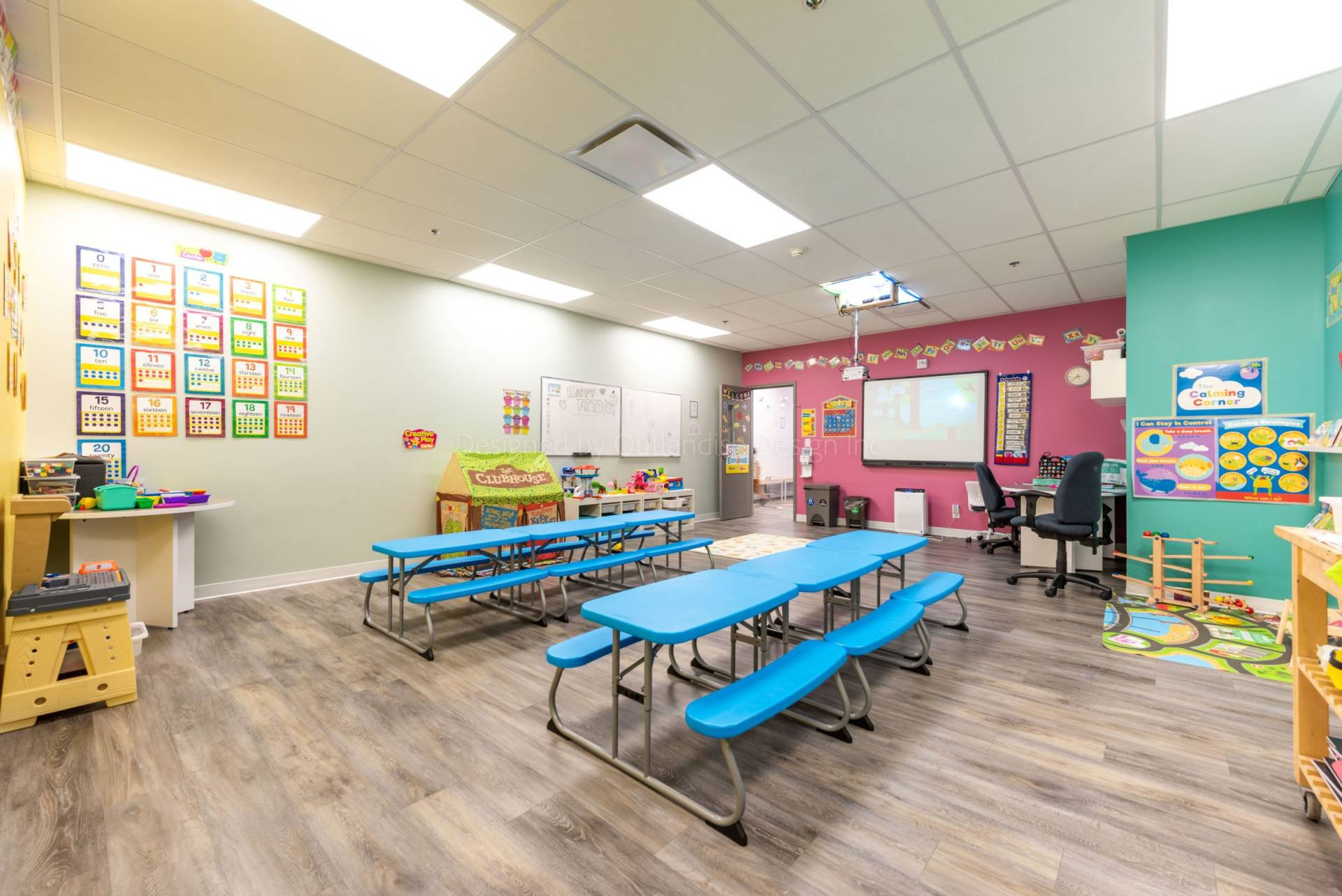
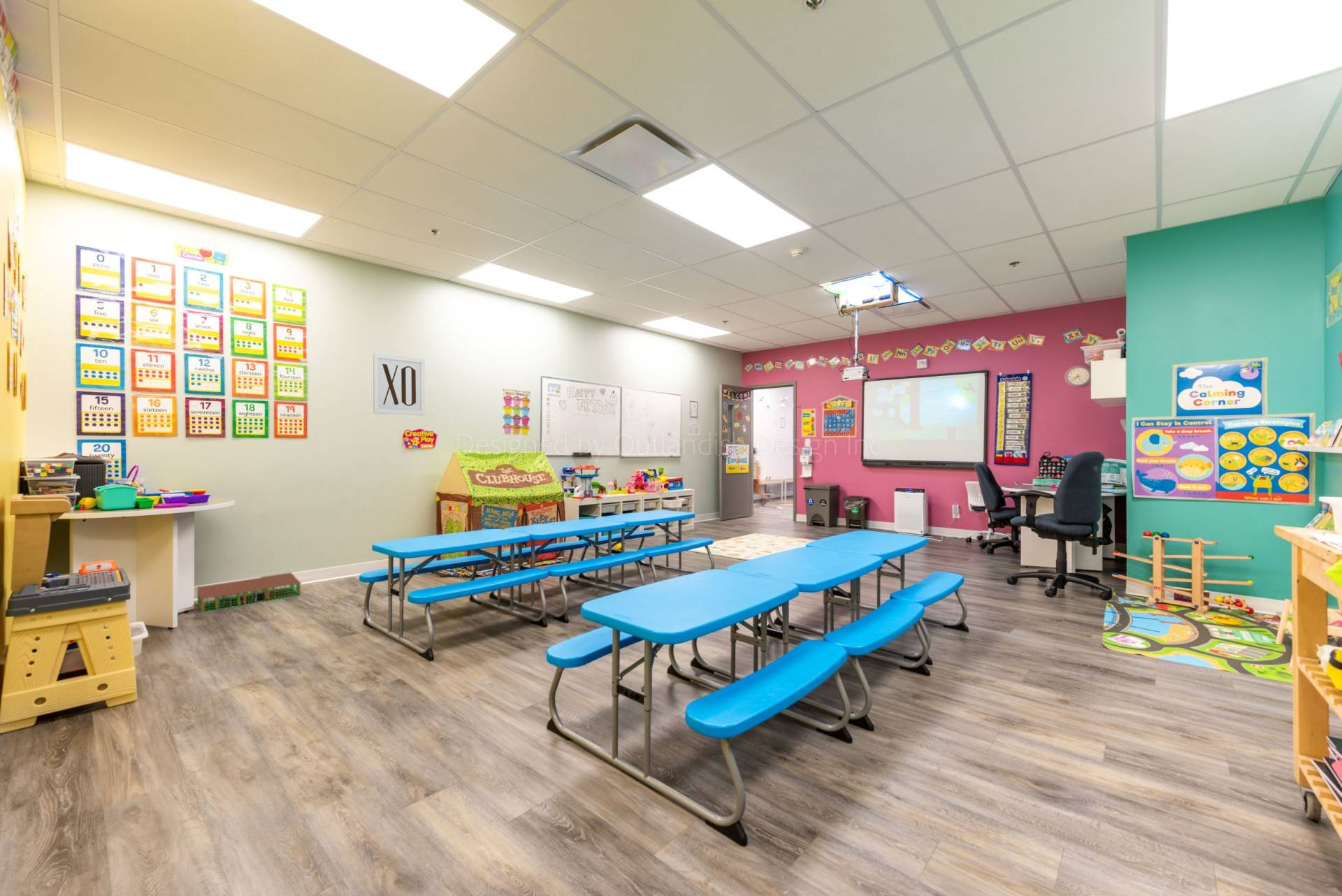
+ wall art [373,353,425,416]
+ storage bin [196,572,302,613]
